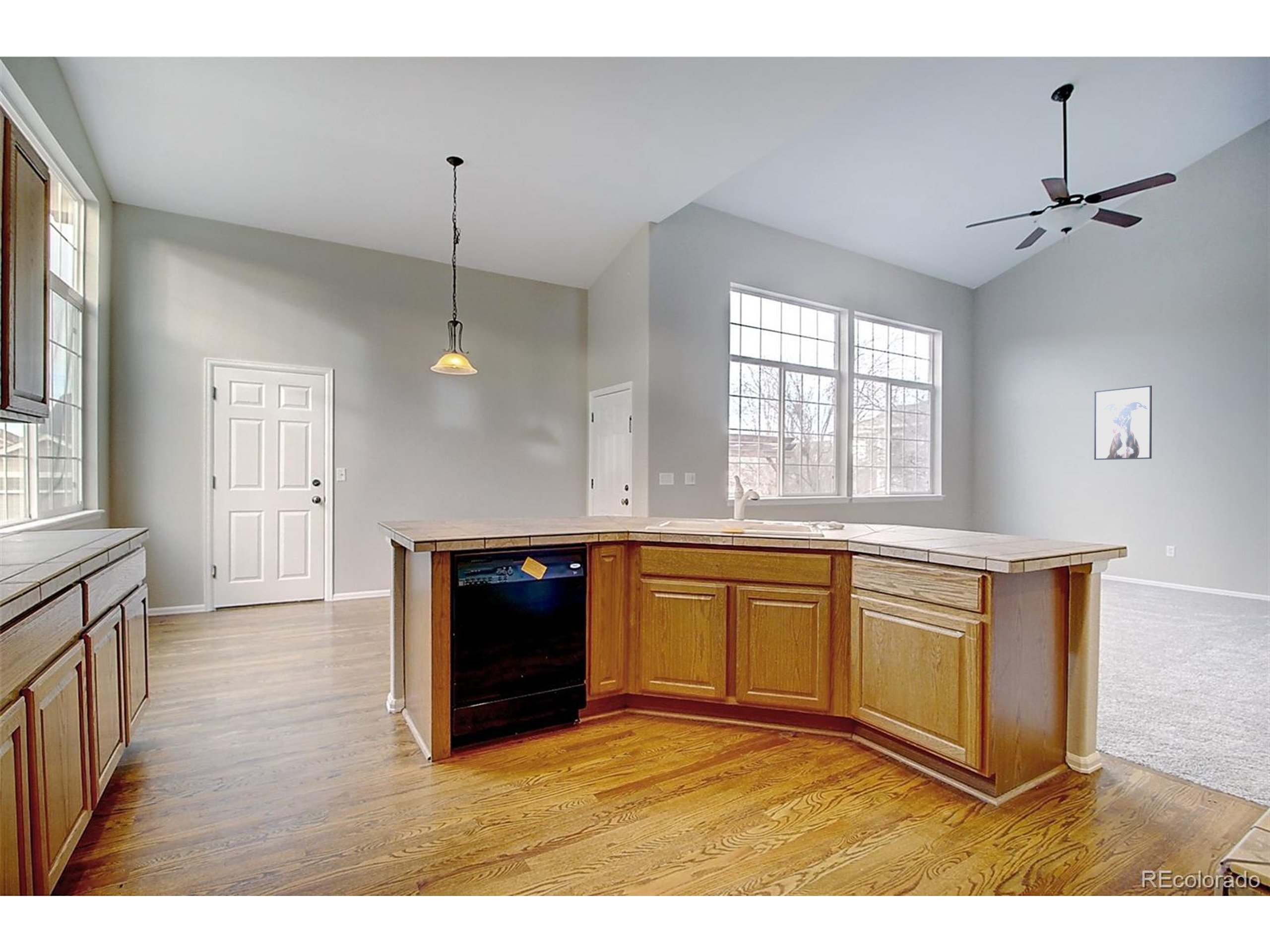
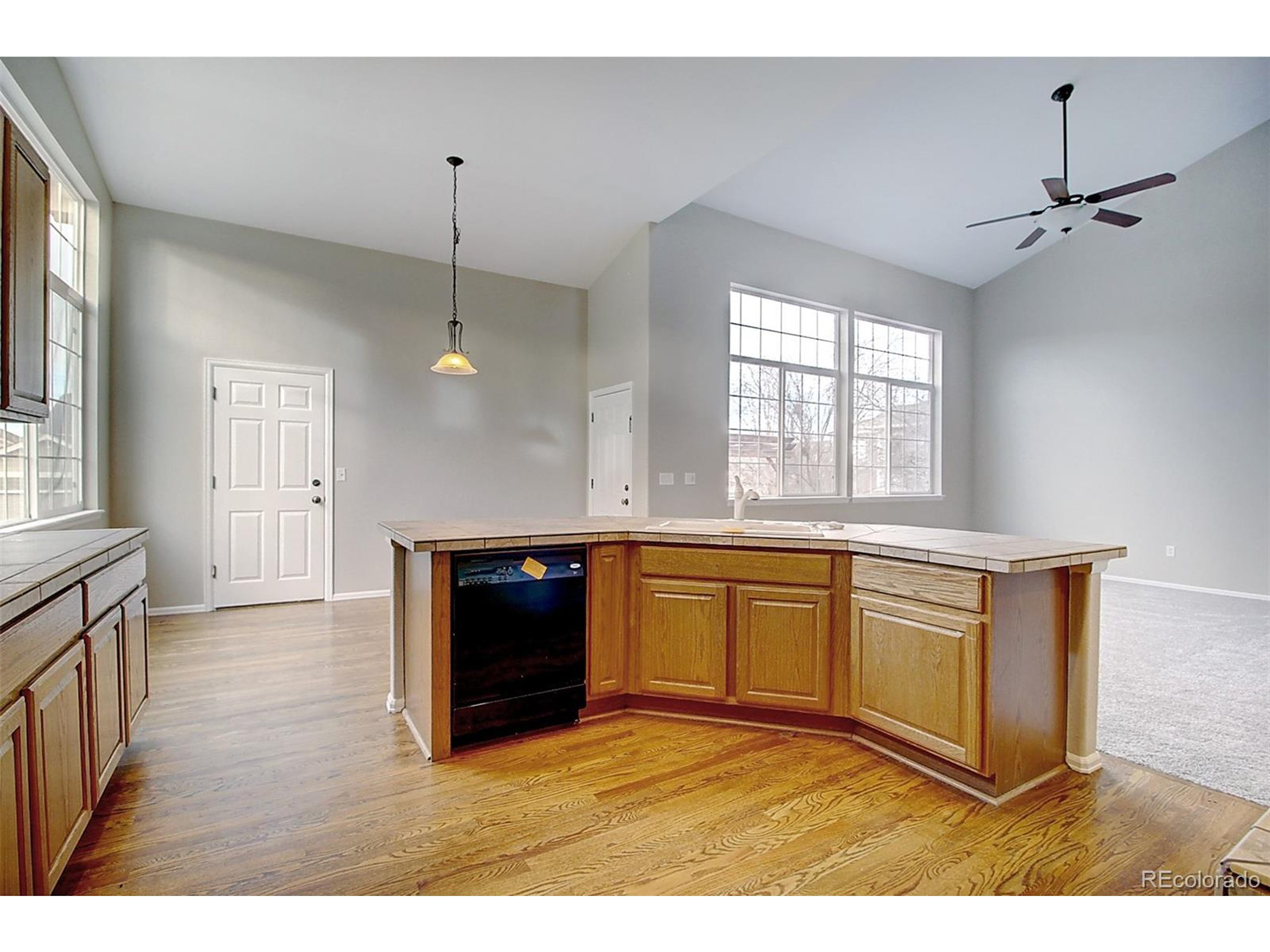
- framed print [1094,385,1152,460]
